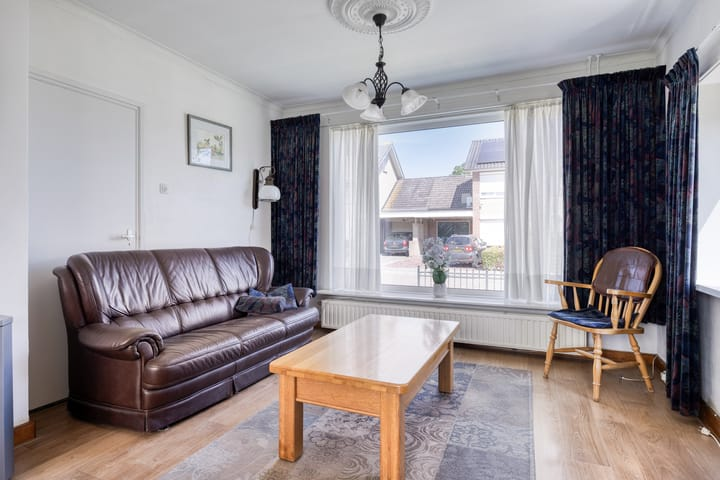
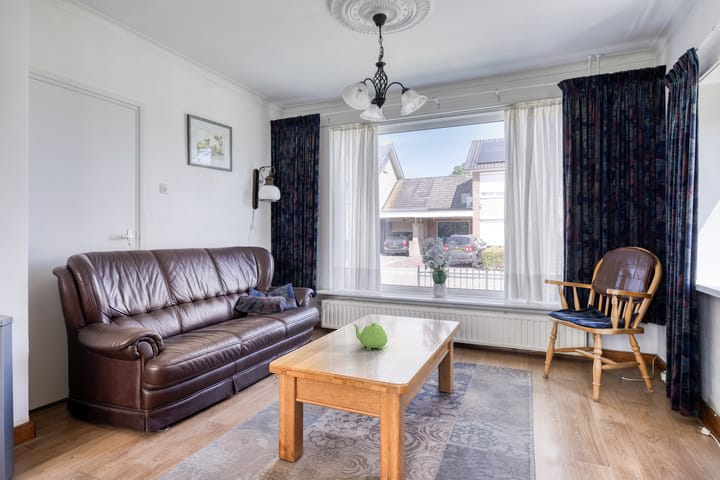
+ teapot [352,322,389,351]
